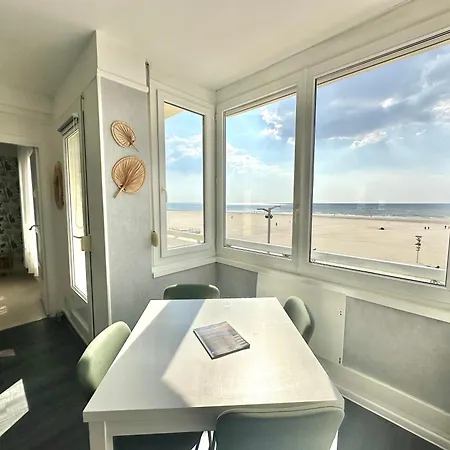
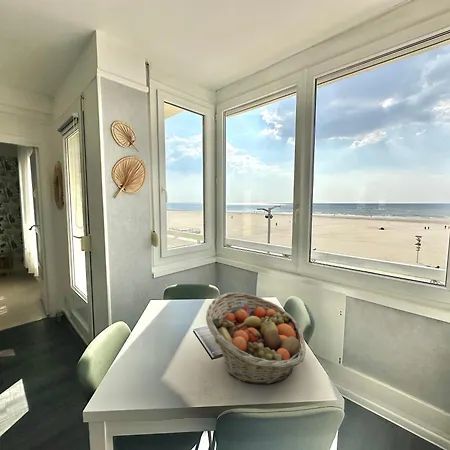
+ fruit basket [205,292,306,385]
